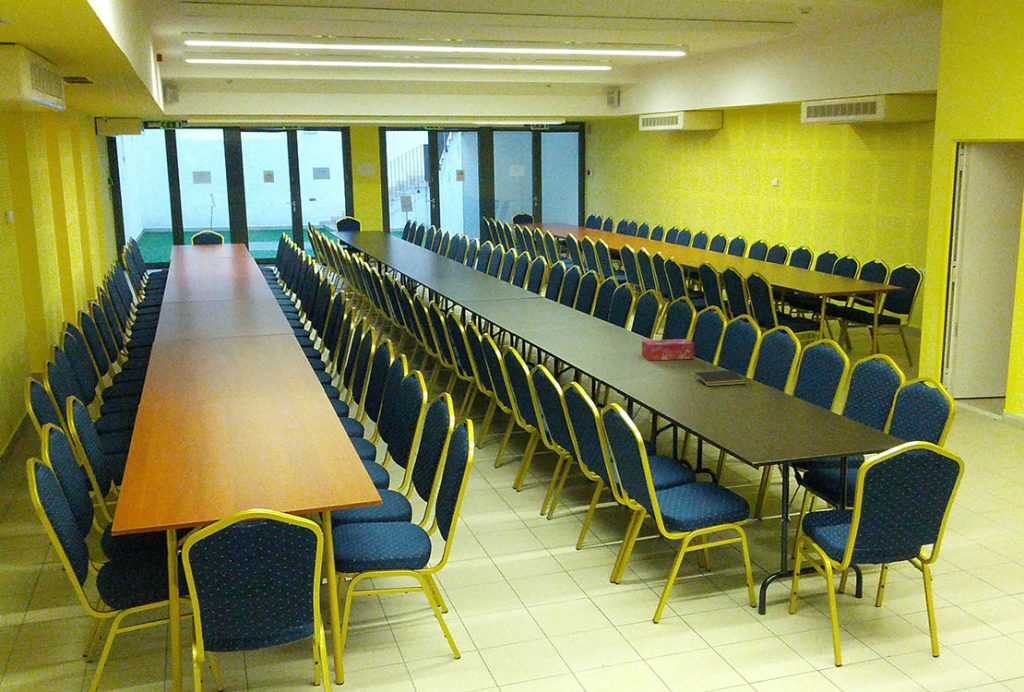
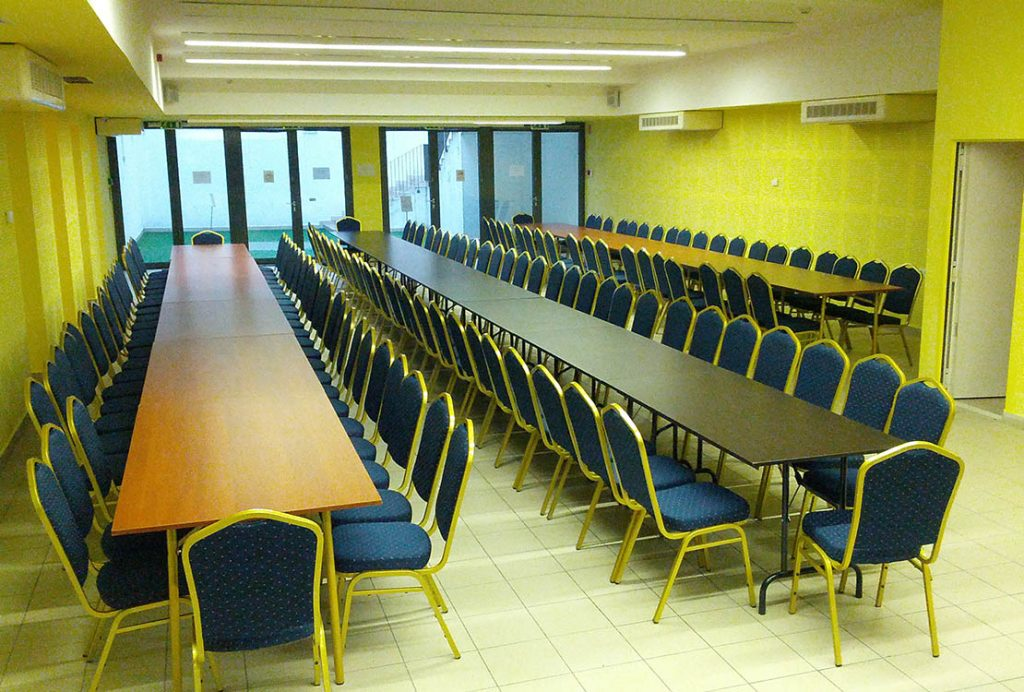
- notepad [694,369,747,387]
- tissue box [641,338,695,361]
